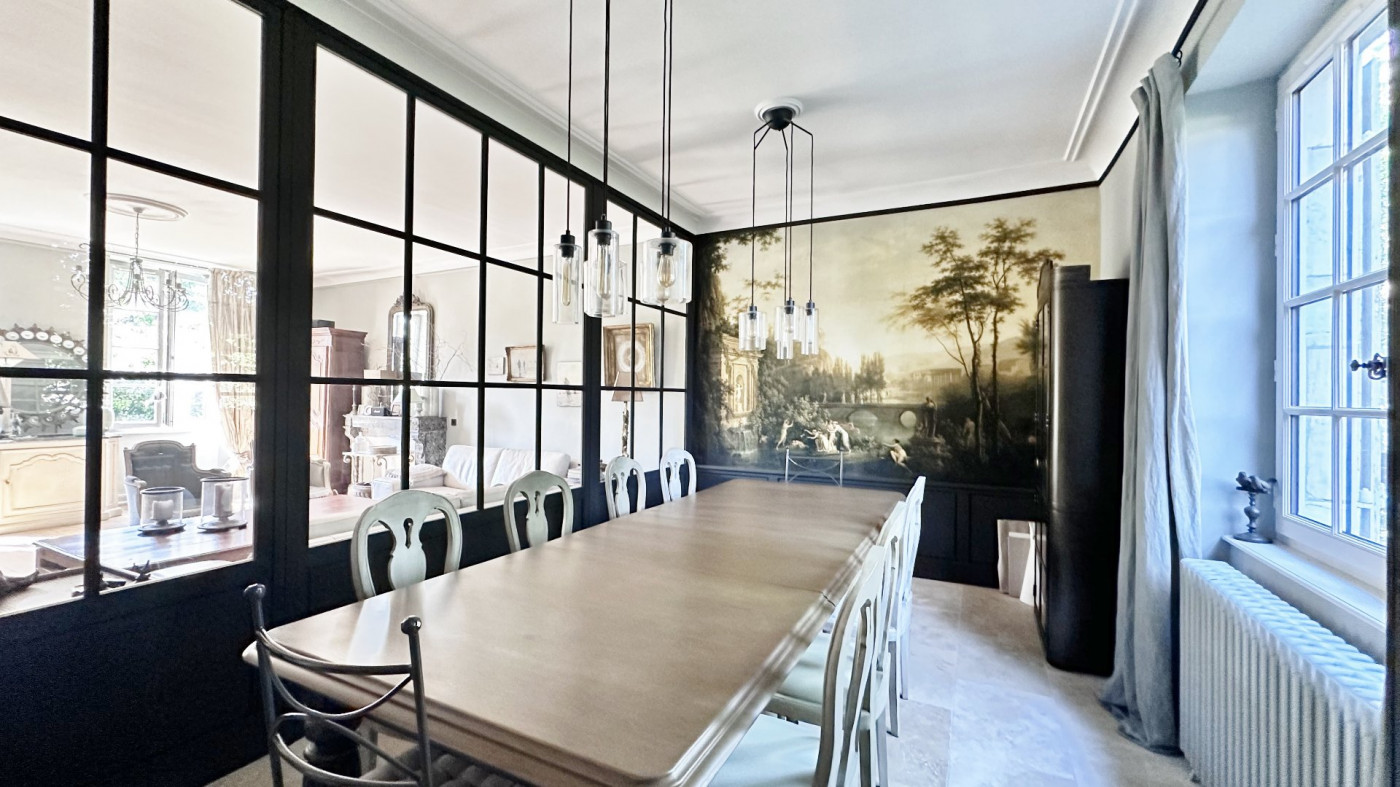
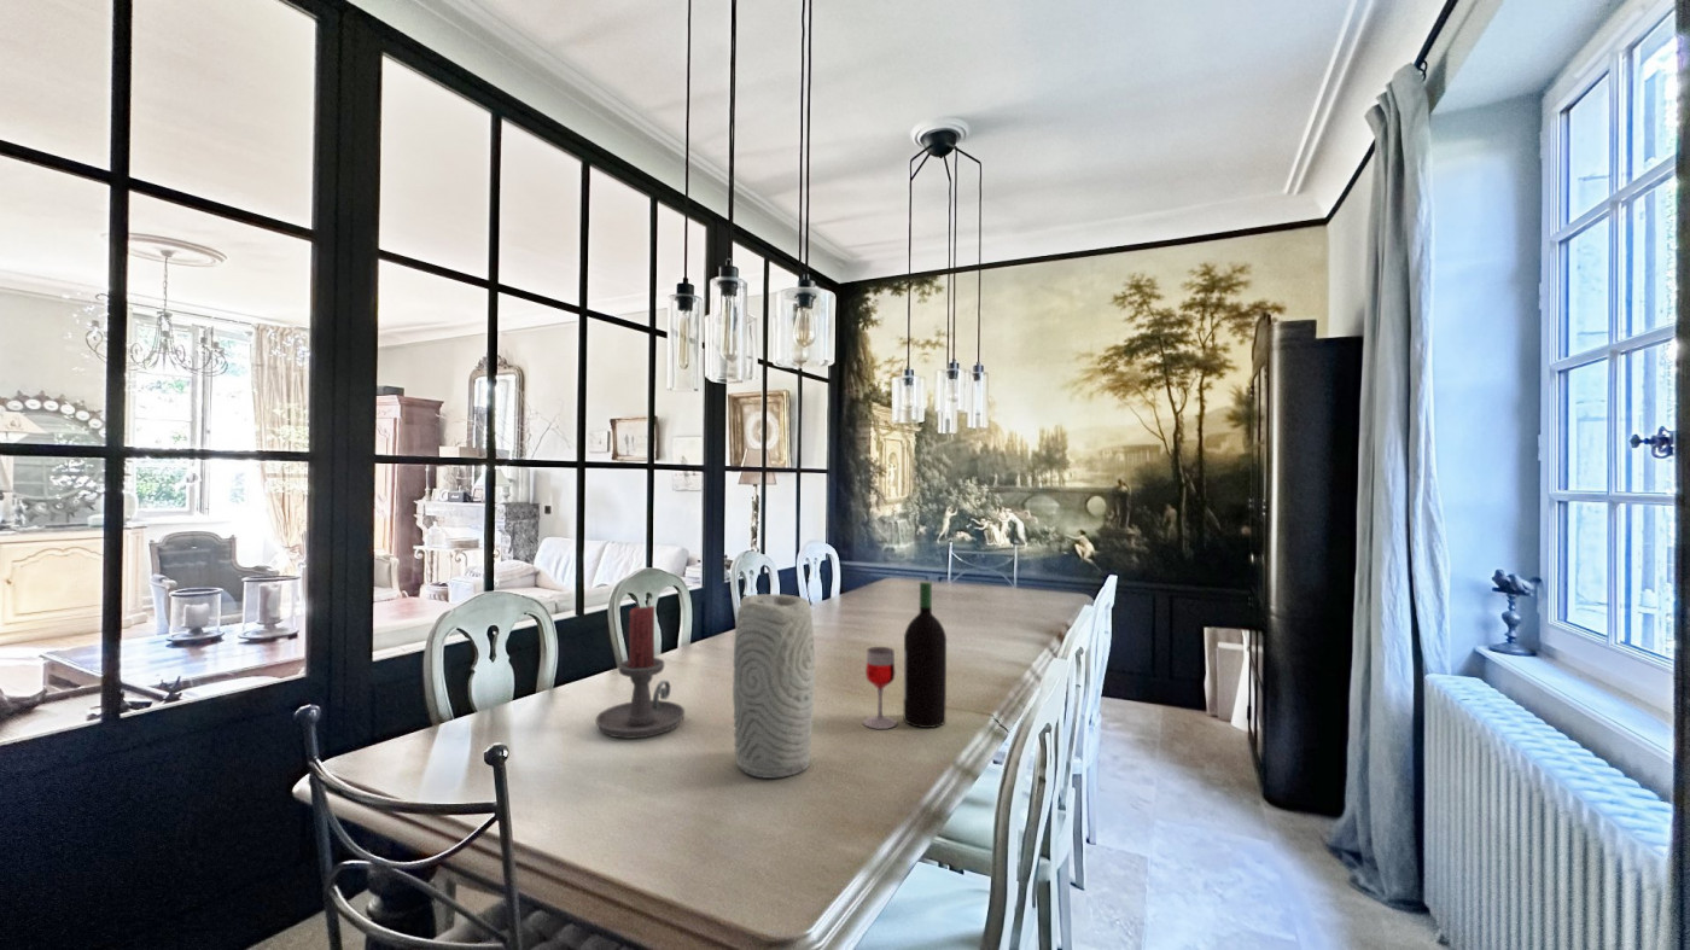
+ vase [732,593,816,780]
+ candle holder [594,605,686,739]
+ wine bottle [862,581,948,730]
